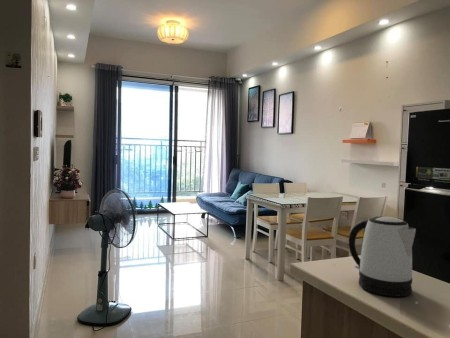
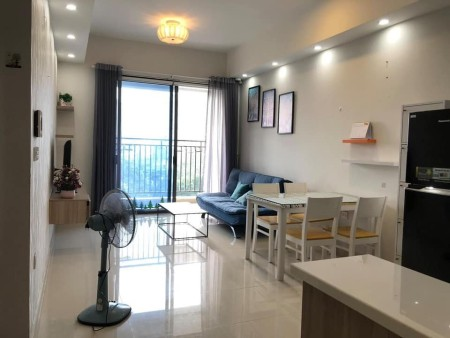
- kettle [348,215,417,298]
